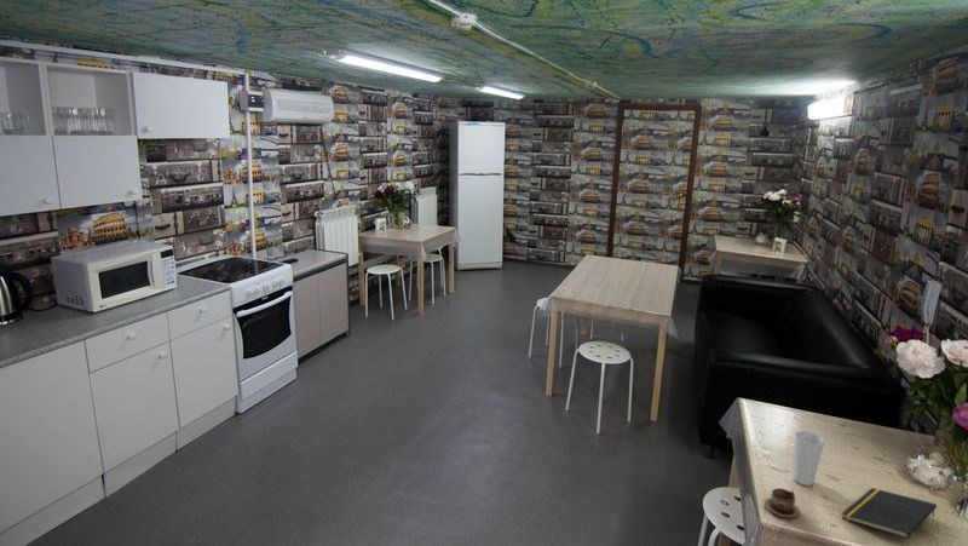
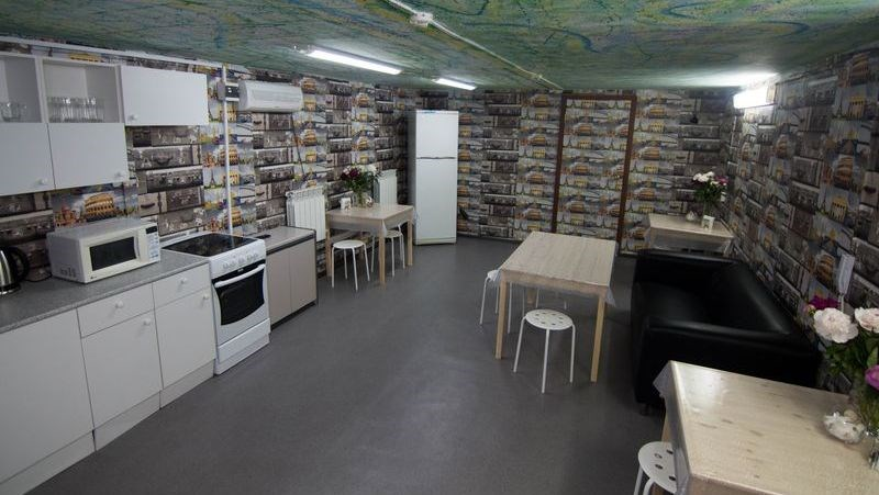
- cup [764,487,801,519]
- notepad [840,487,938,540]
- cup [791,430,825,487]
